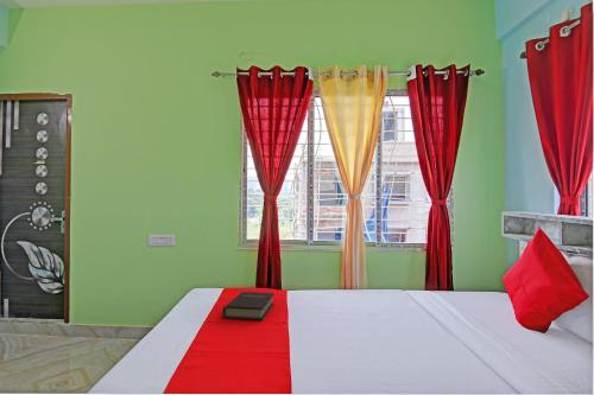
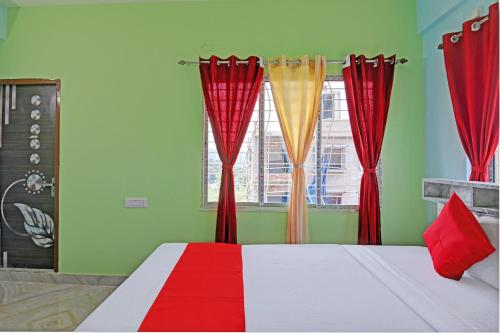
- book [221,291,276,321]
